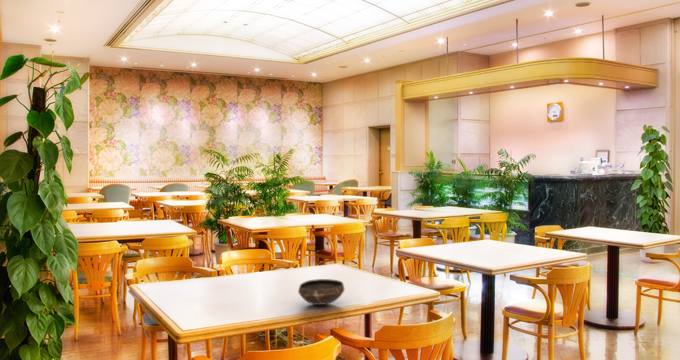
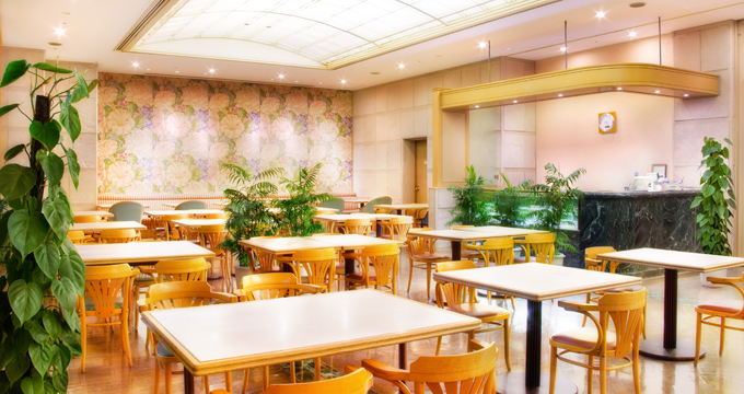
- bowl [297,278,346,306]
